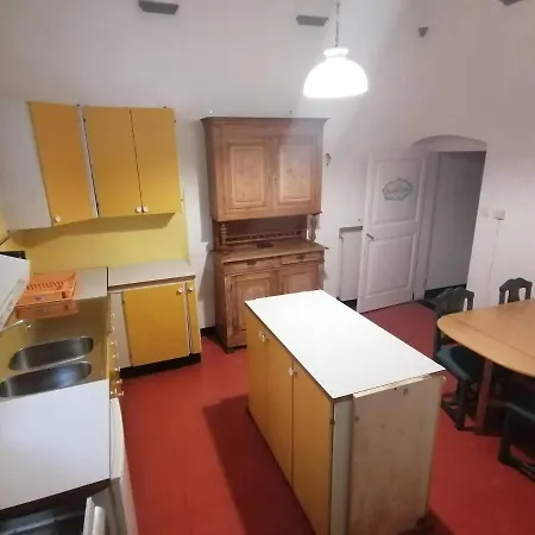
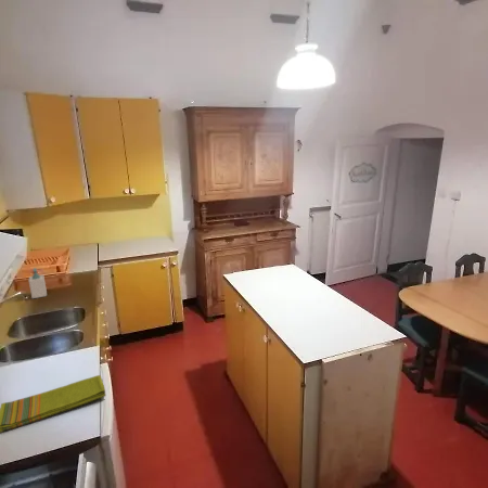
+ dish towel [0,374,107,434]
+ soap bottle [28,267,48,299]
